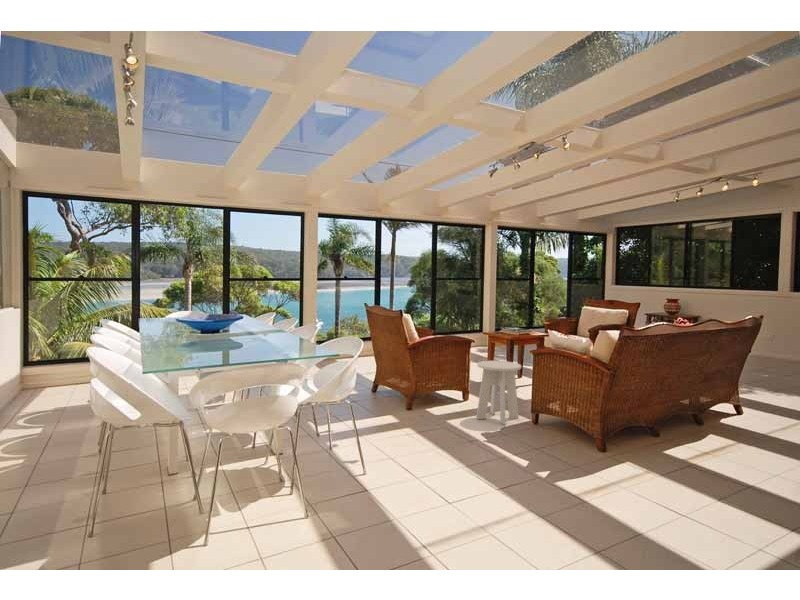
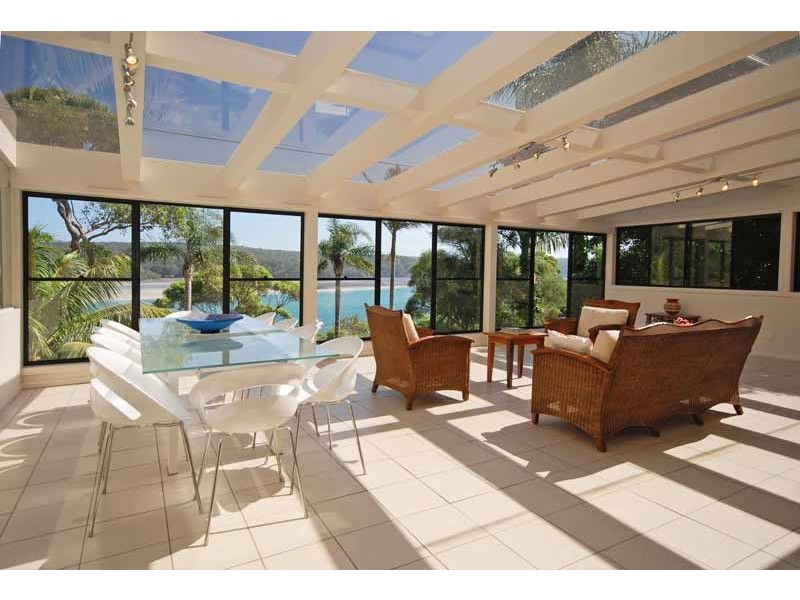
- side table [475,360,522,426]
